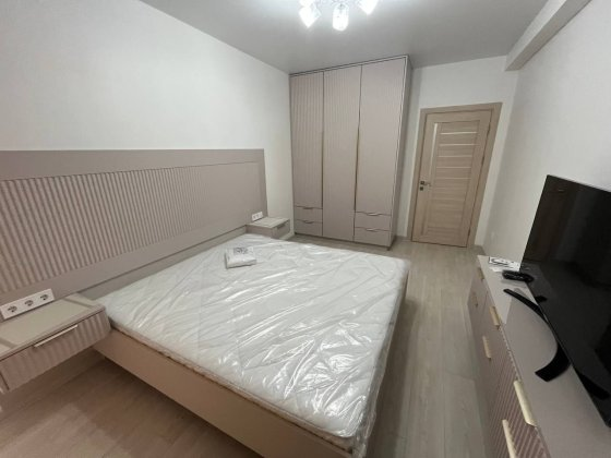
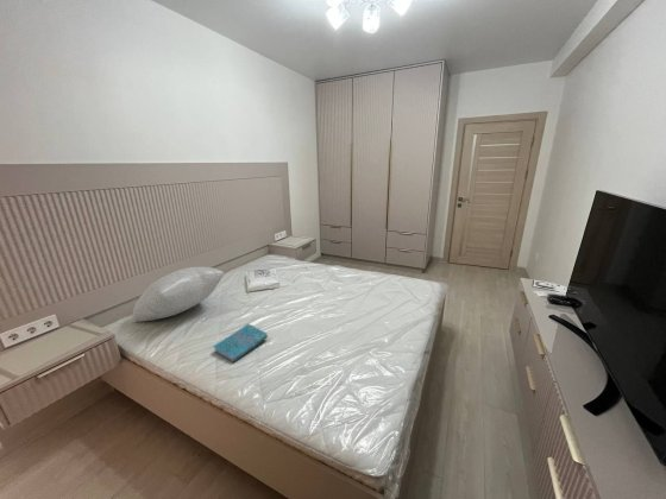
+ cover [213,323,269,364]
+ pillow [131,265,225,322]
